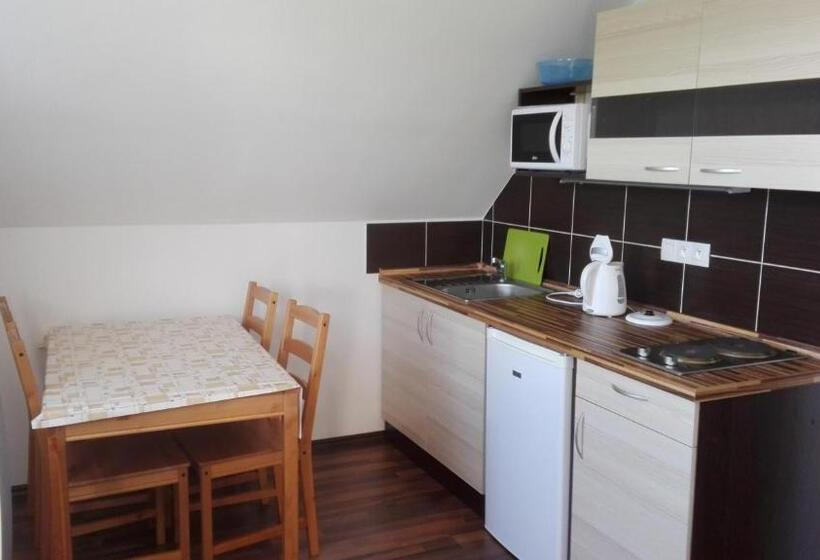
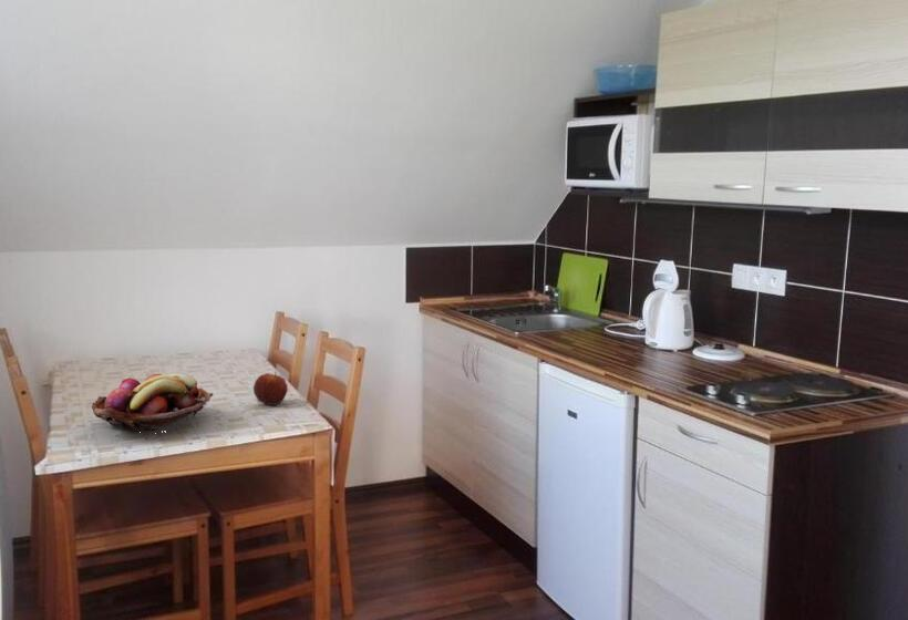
+ fruit basket [91,373,214,433]
+ apple [252,371,289,406]
